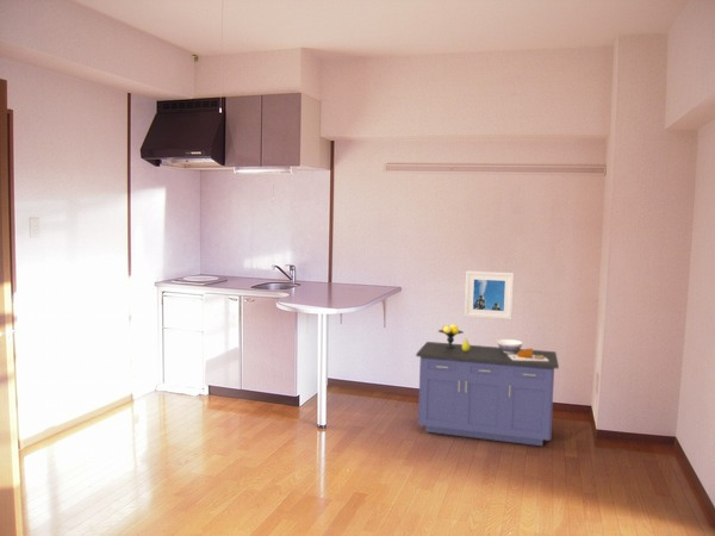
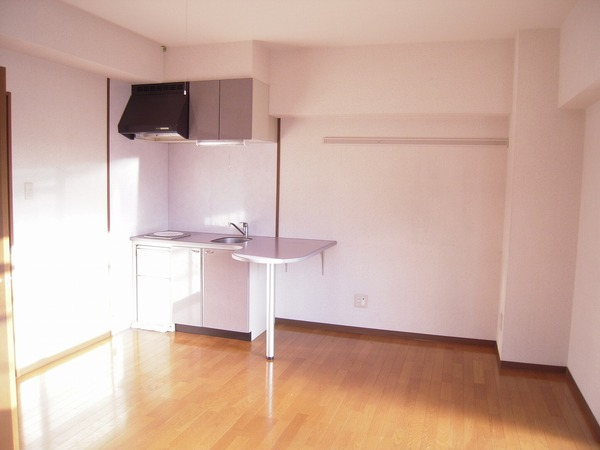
- storage cabinet [415,323,560,447]
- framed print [464,269,515,320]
